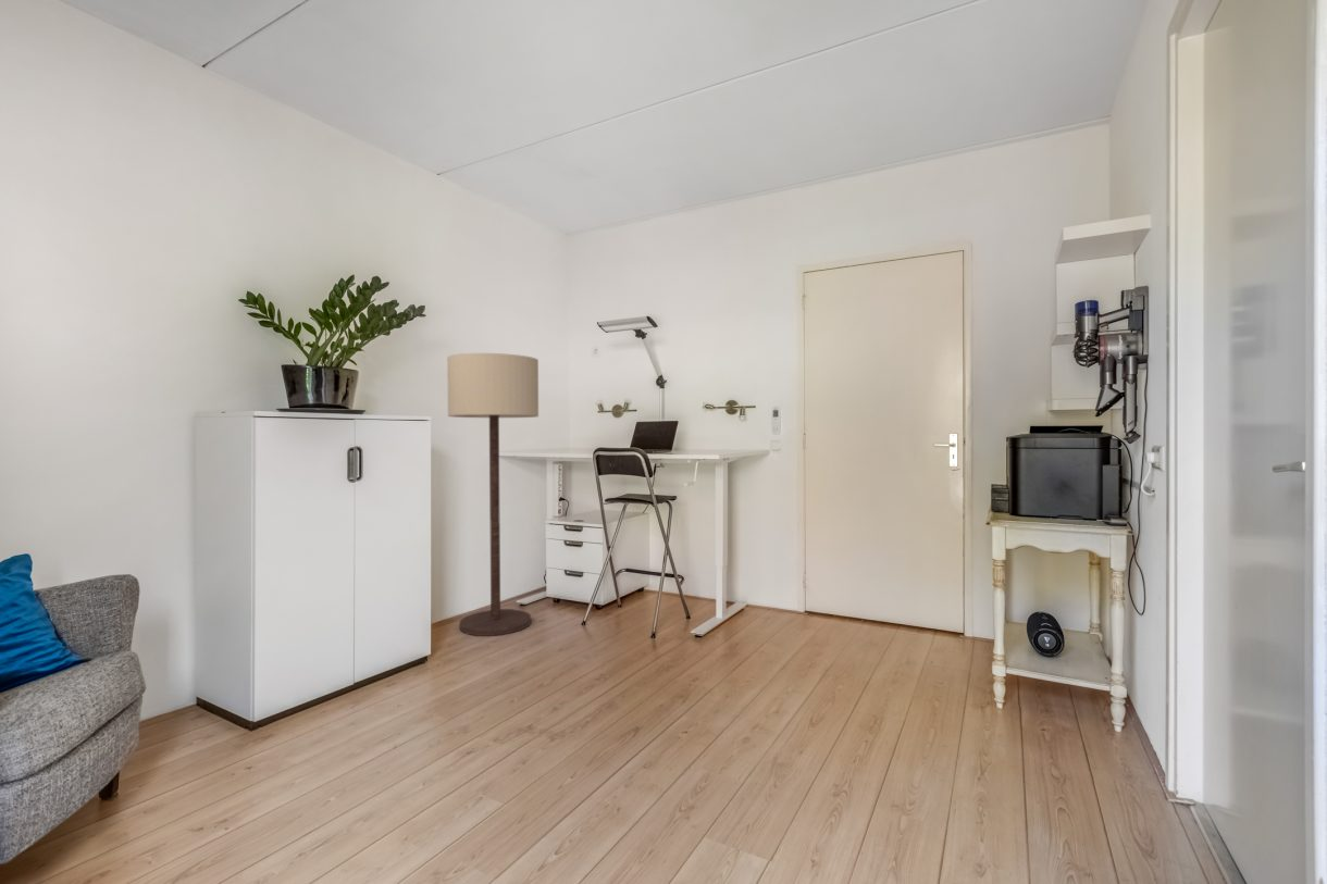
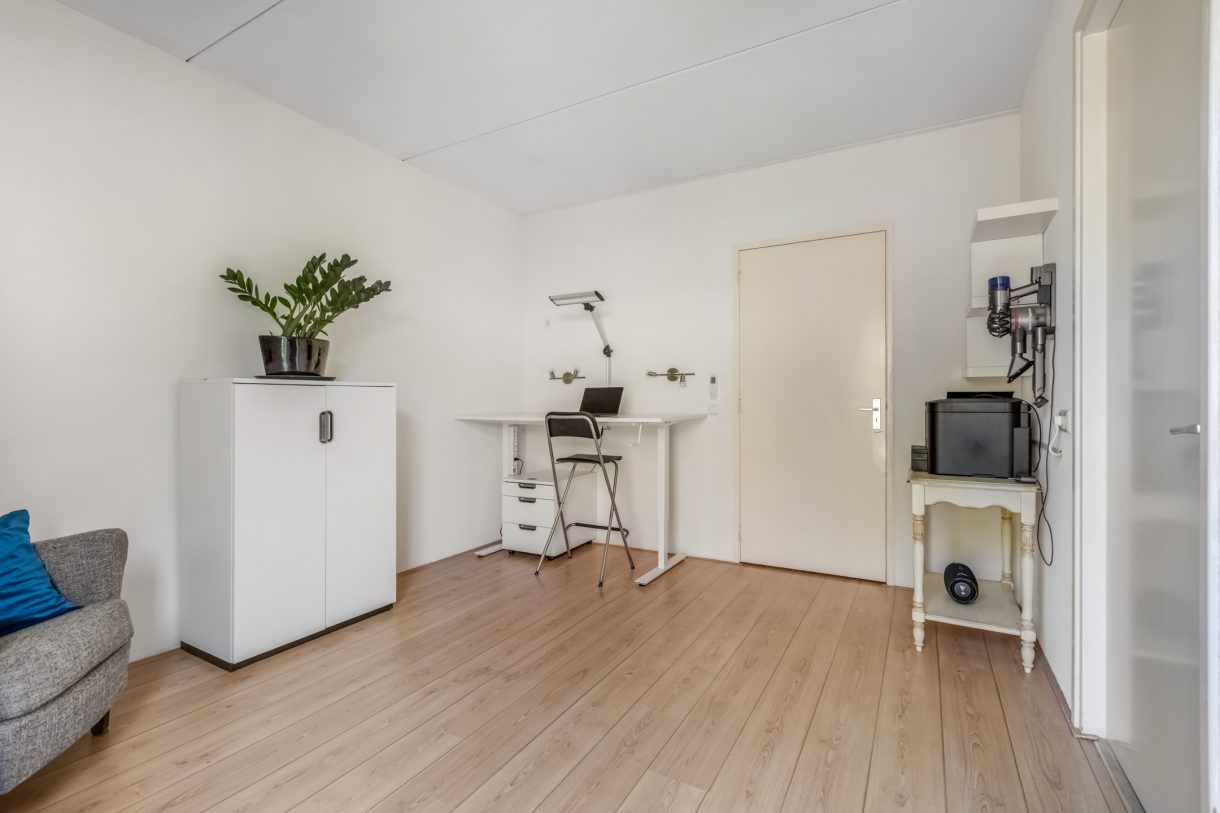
- floor lamp [446,352,540,637]
